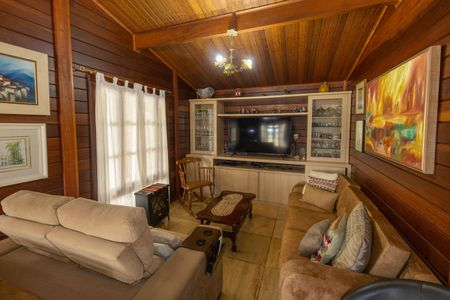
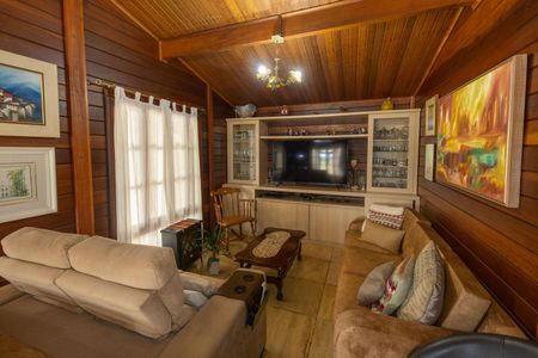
+ indoor plant [195,223,232,276]
